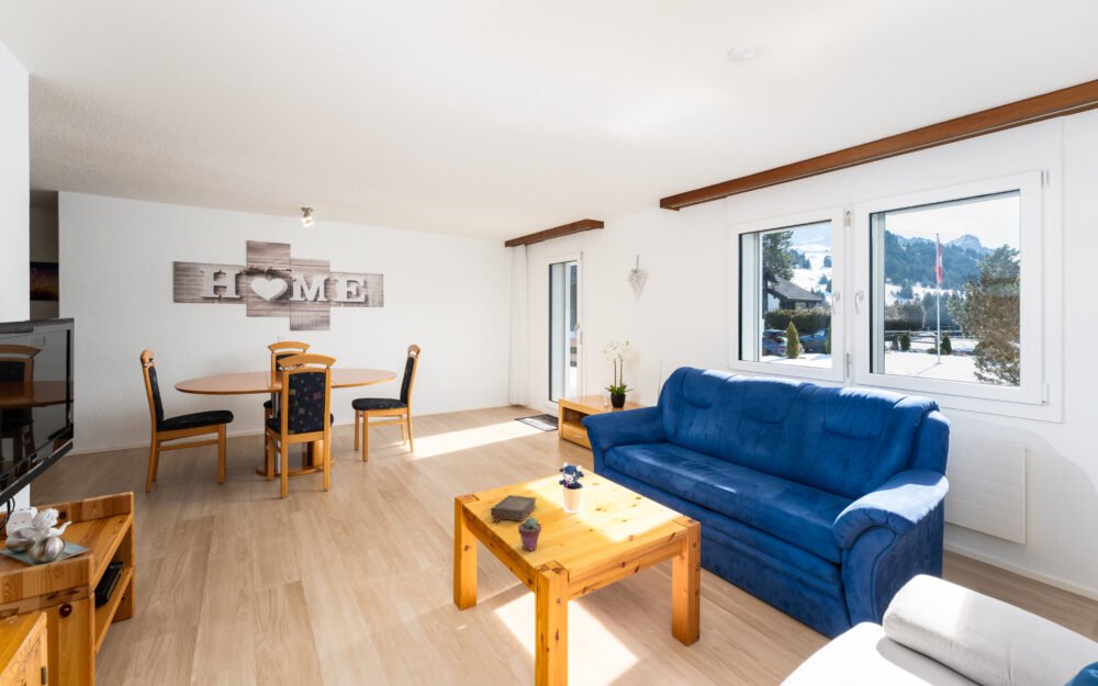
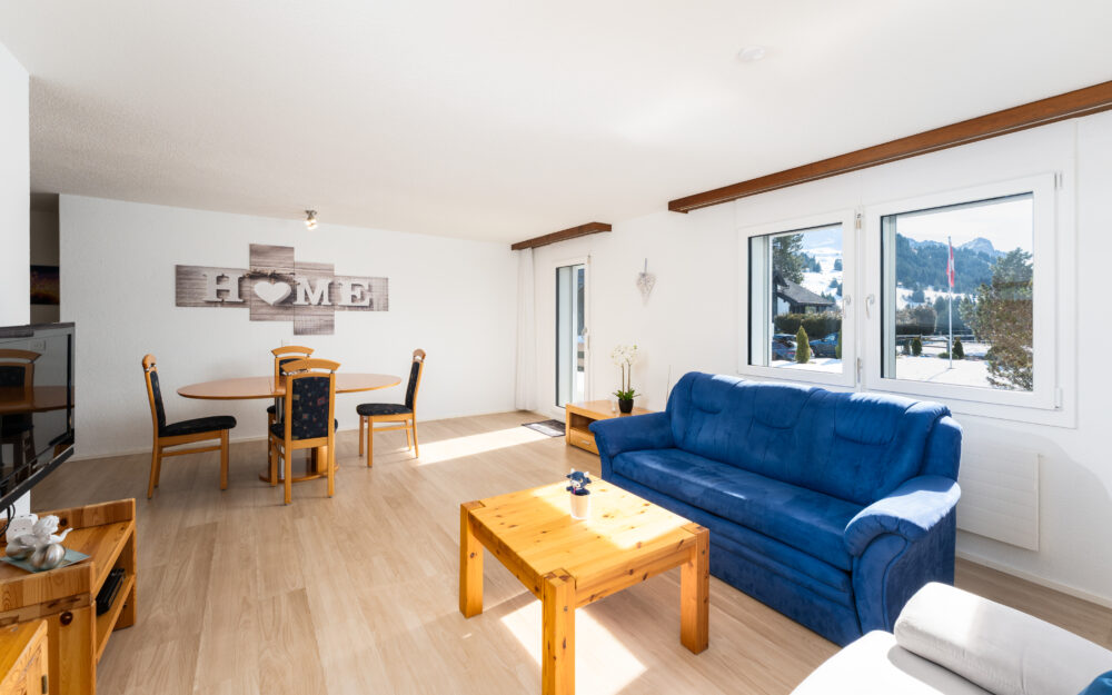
- potted succulent [517,516,542,552]
- book [490,494,537,524]
